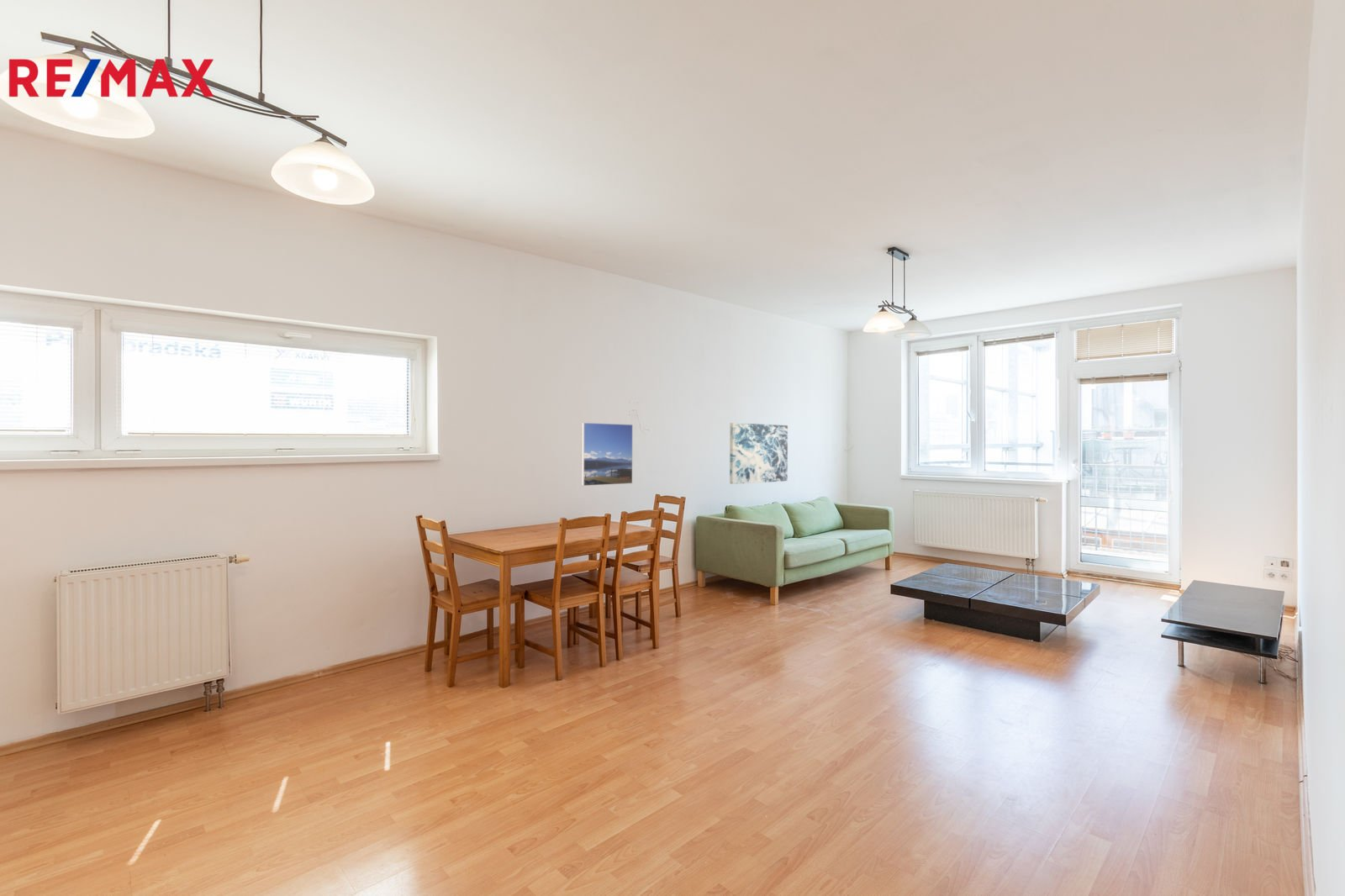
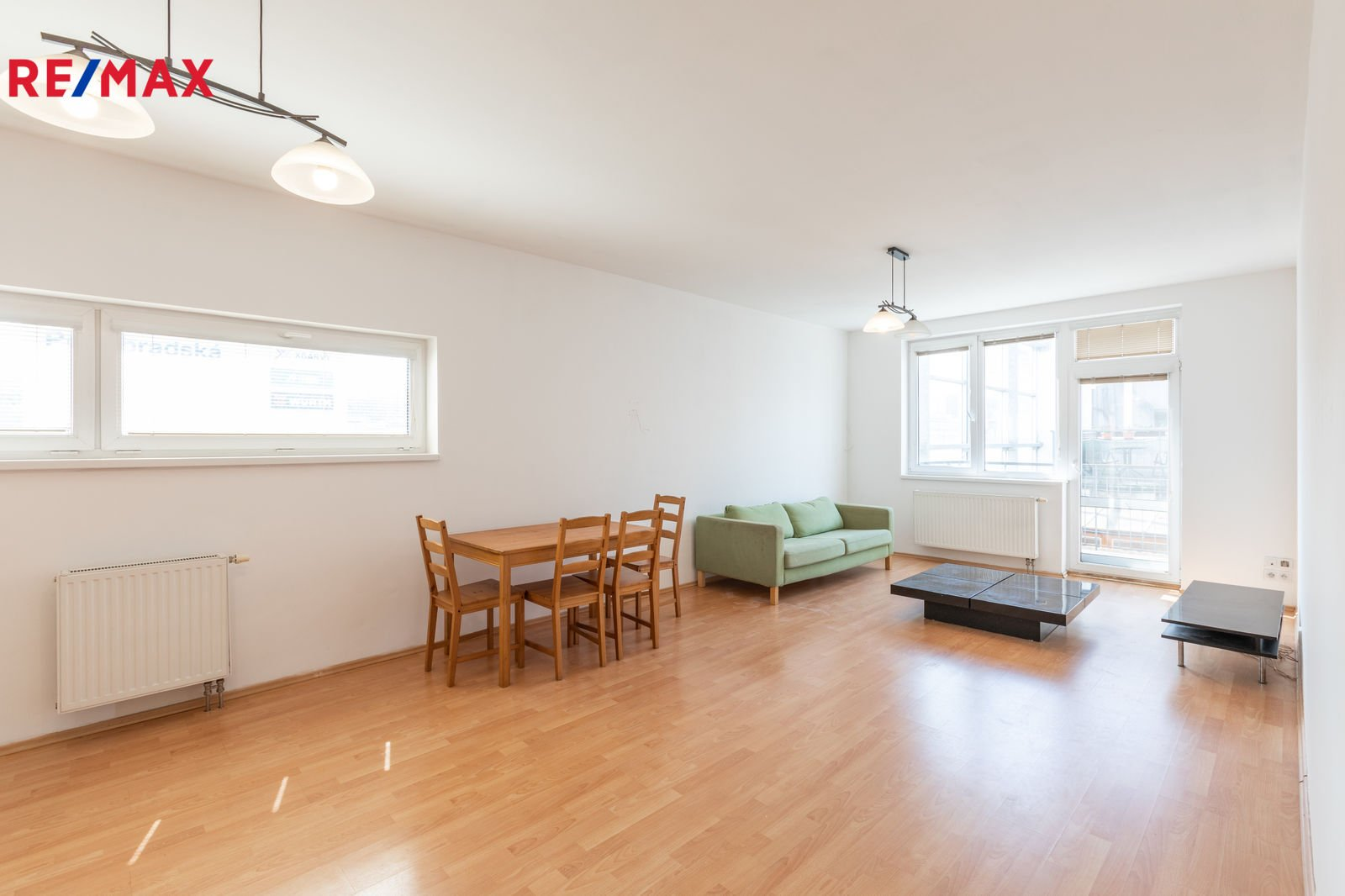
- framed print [580,422,634,487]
- wall art [729,422,789,485]
